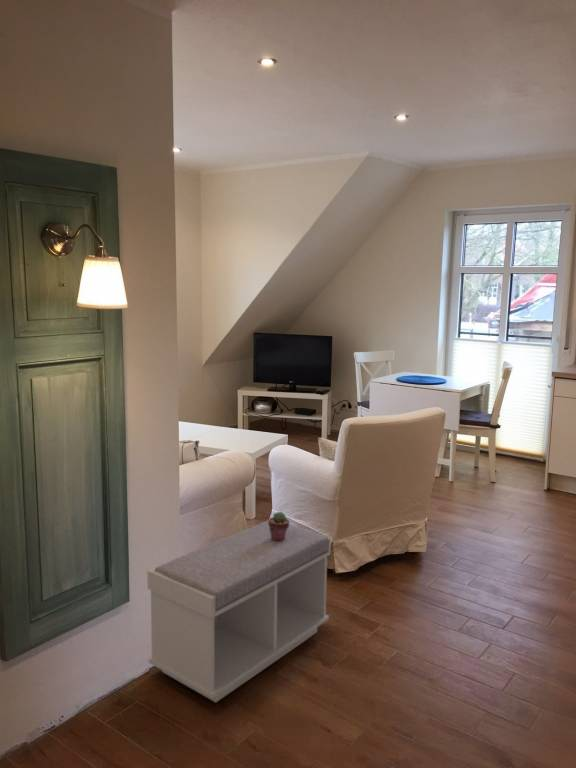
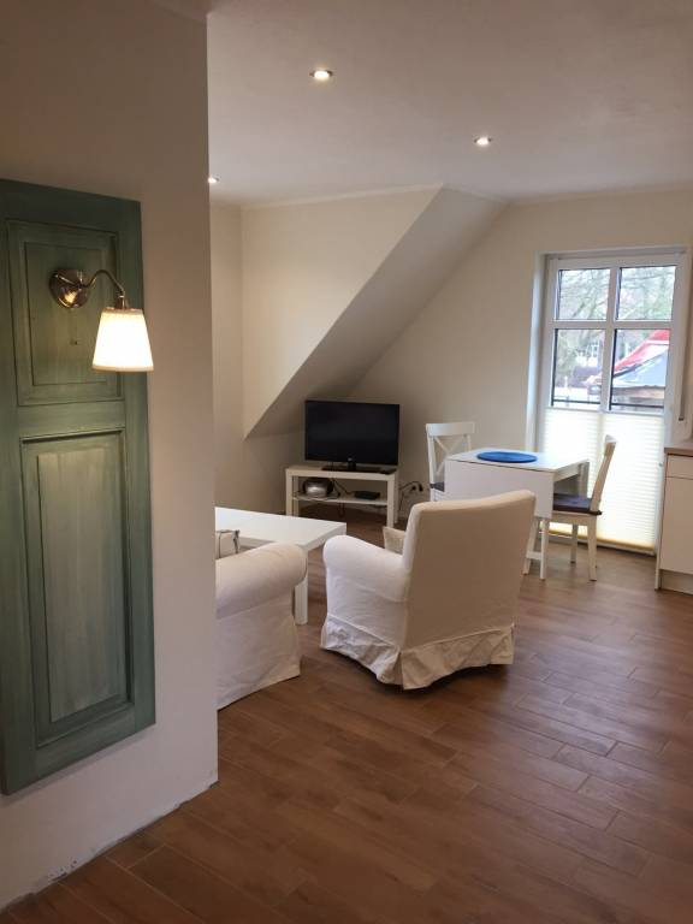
- bench [146,520,332,703]
- potted succulent [267,511,290,542]
